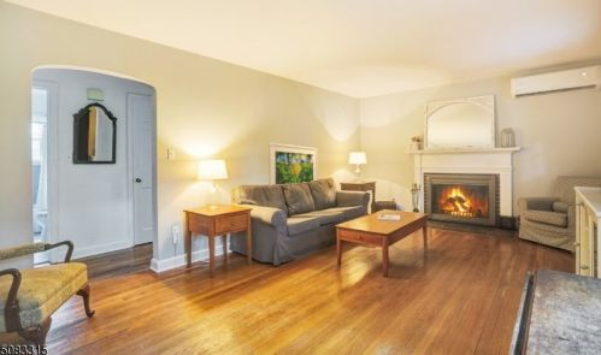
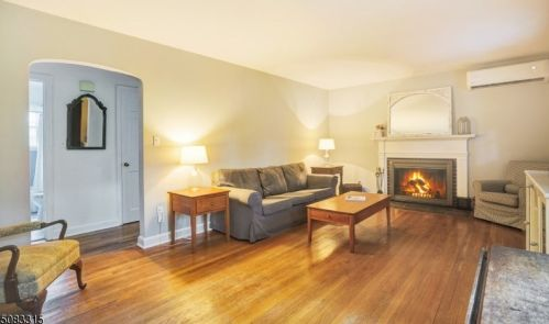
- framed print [267,142,319,187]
